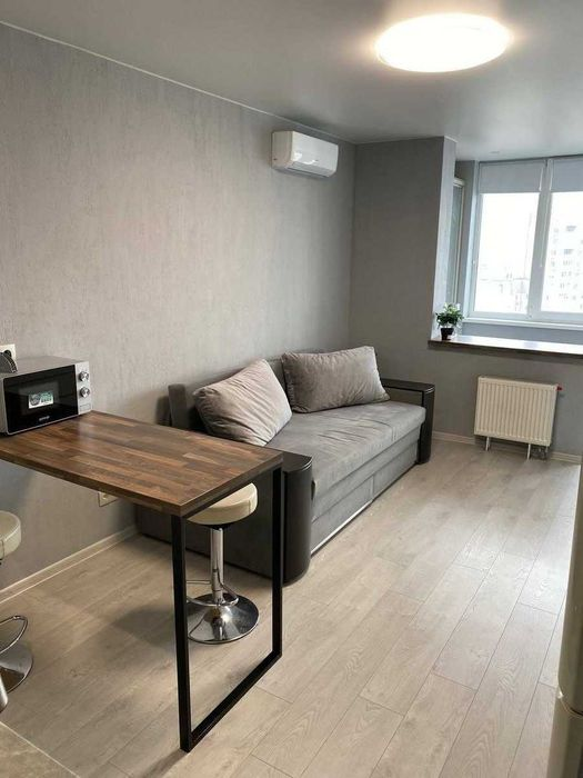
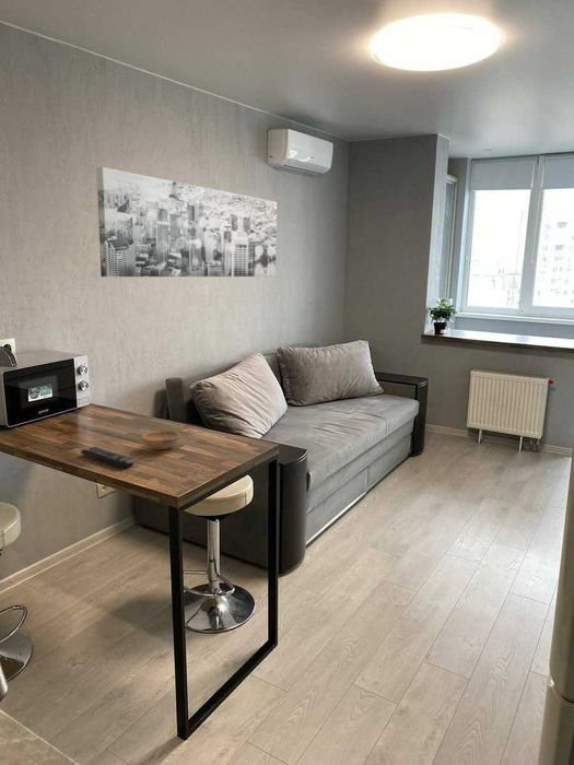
+ bowl [141,429,180,450]
+ remote control [80,446,134,470]
+ wall art [95,166,278,278]
